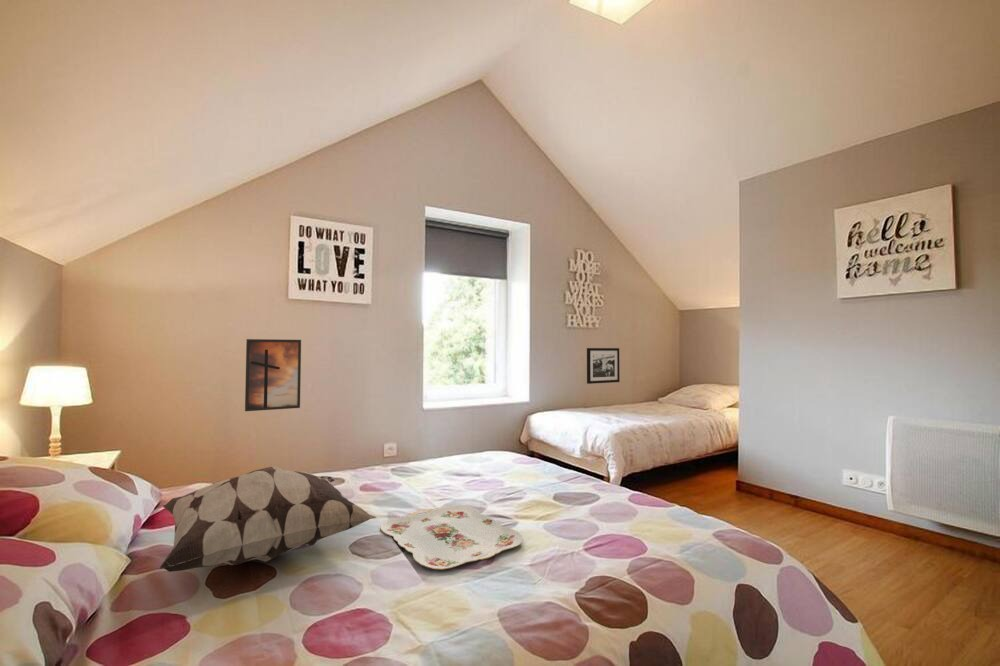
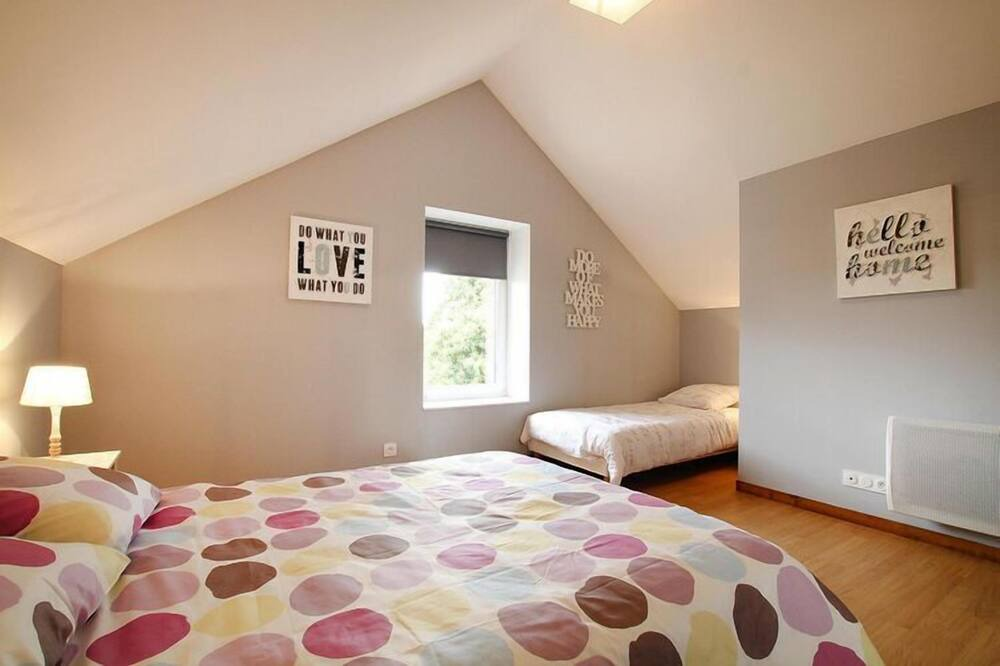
- serving tray [380,505,524,570]
- picture frame [586,347,621,385]
- decorative pillow [159,465,378,573]
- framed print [244,338,302,412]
